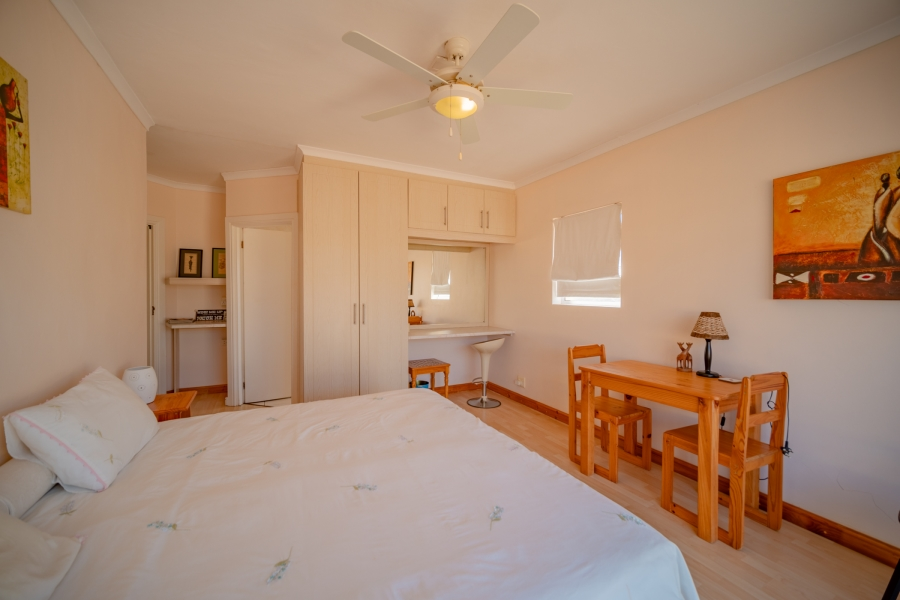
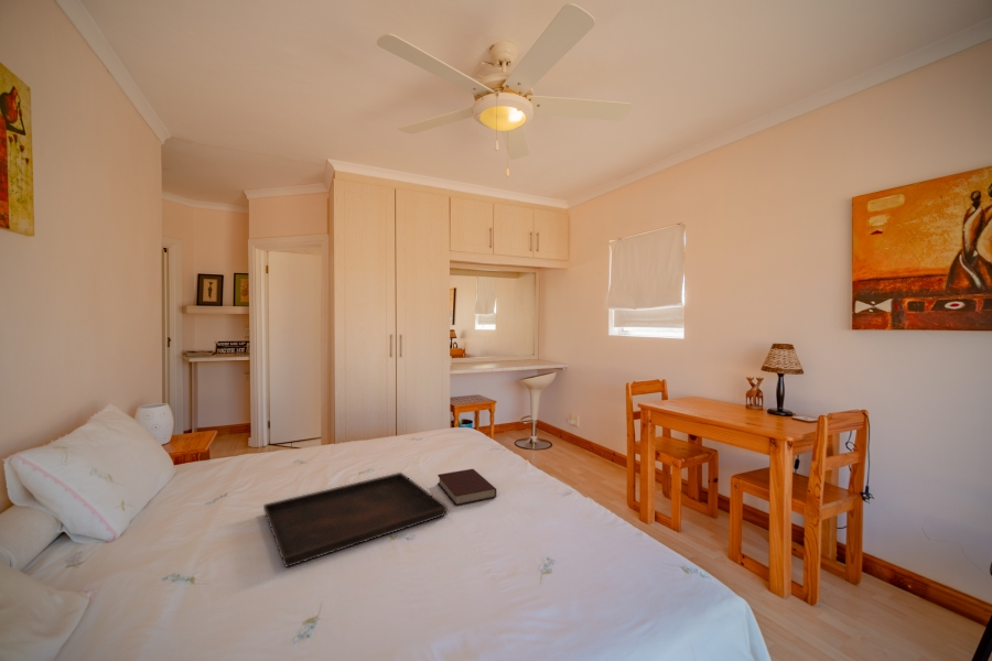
+ serving tray [262,472,449,568]
+ book [436,468,497,507]
